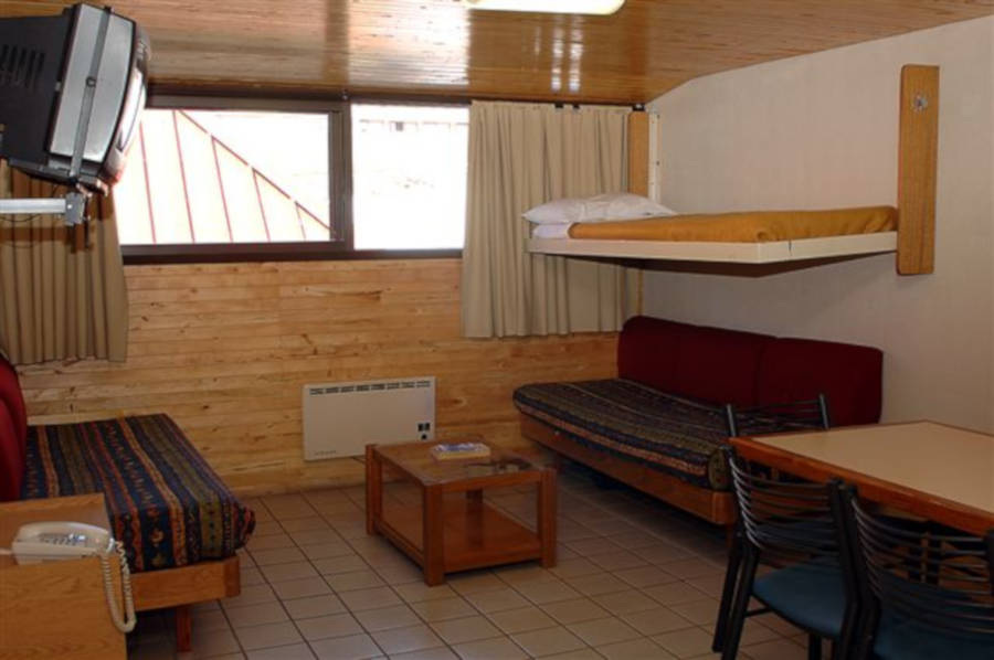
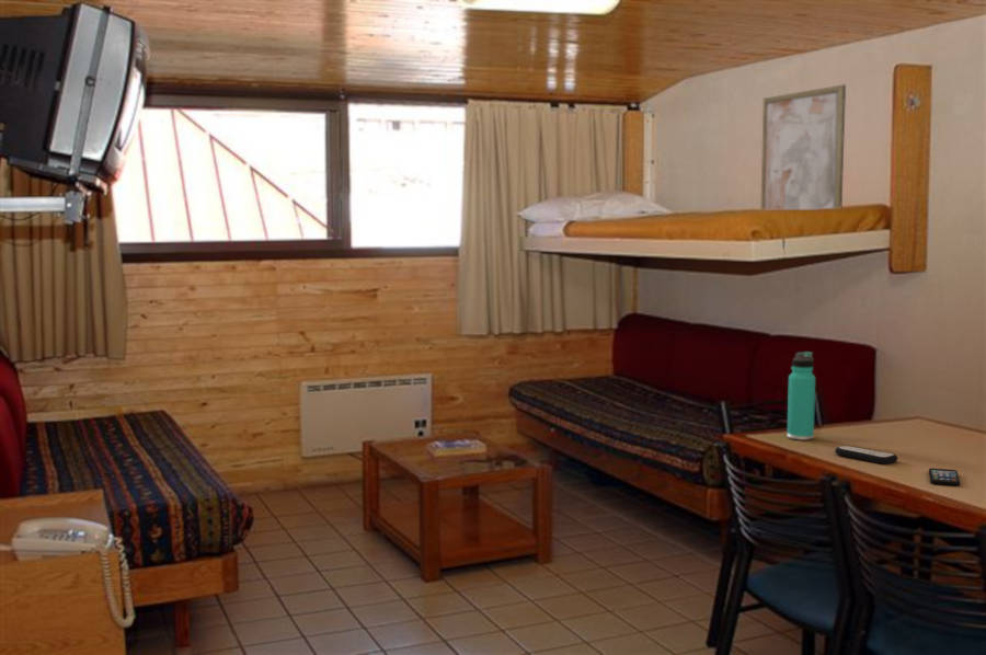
+ thermos bottle [786,351,816,441]
+ wall art [759,83,847,210]
+ remote control [834,445,898,466]
+ smartphone [928,467,961,487]
